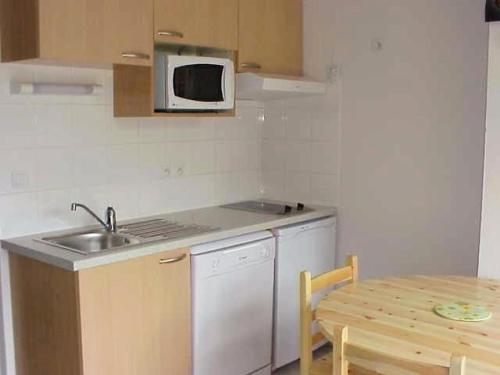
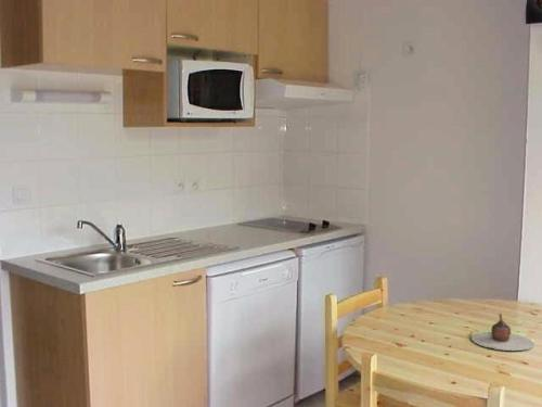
+ teapot [470,313,535,352]
